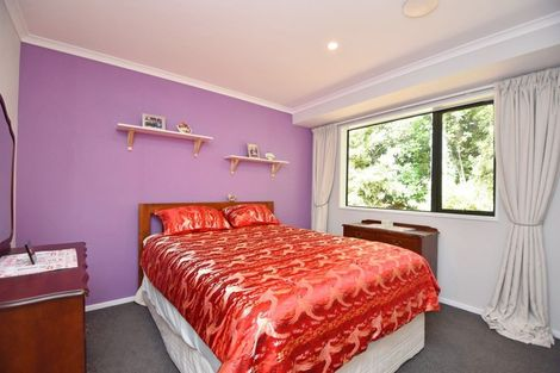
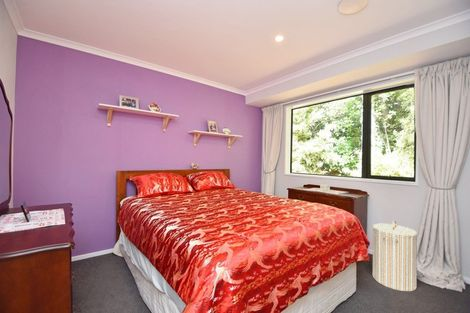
+ laundry hamper [372,219,418,292]
